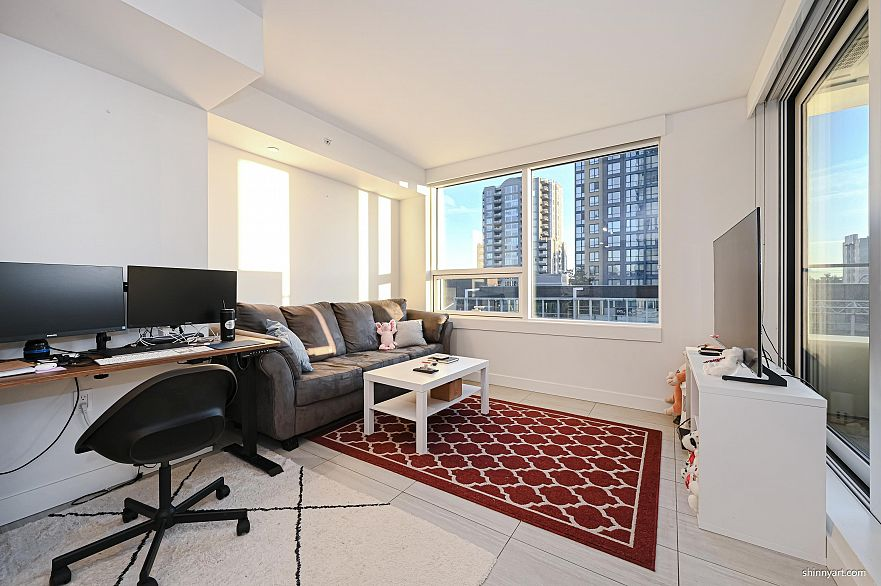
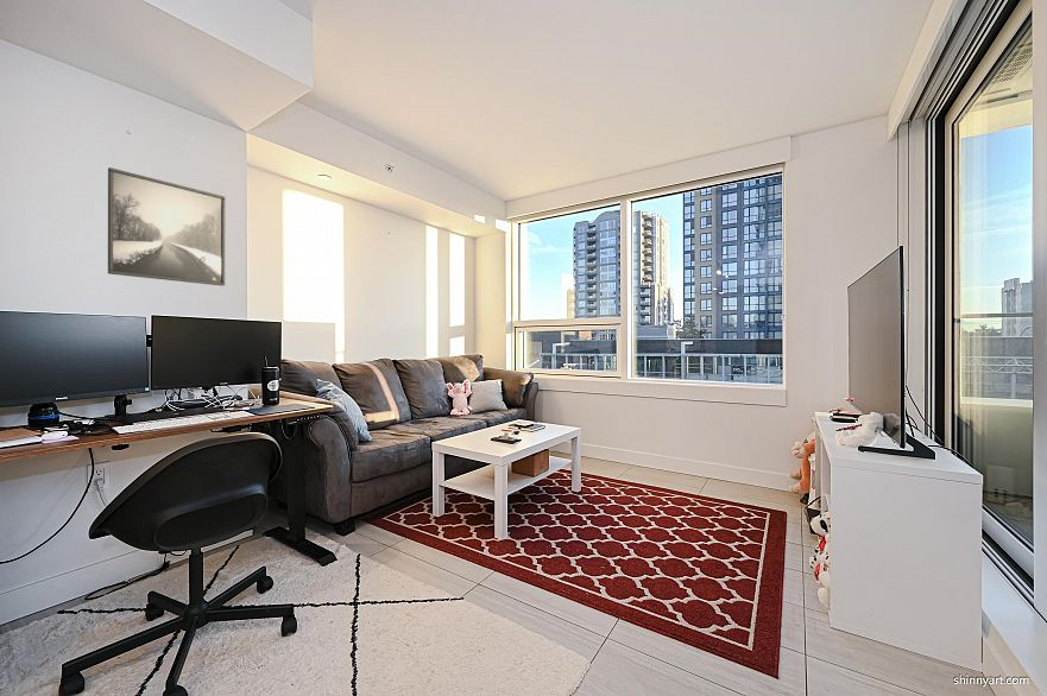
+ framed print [107,166,226,287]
